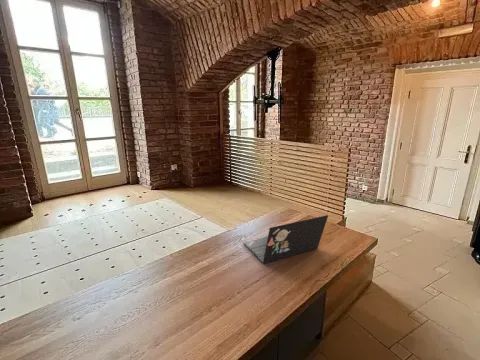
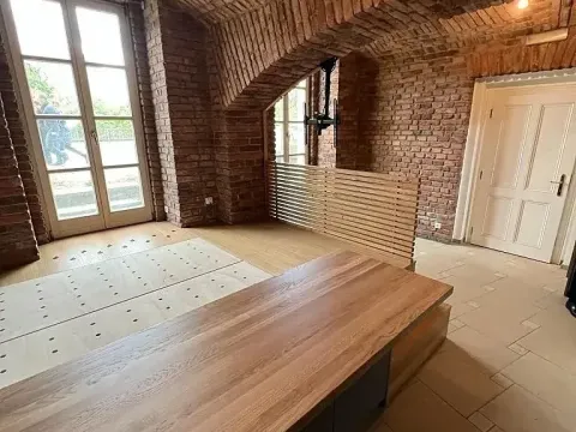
- laptop [242,214,329,265]
